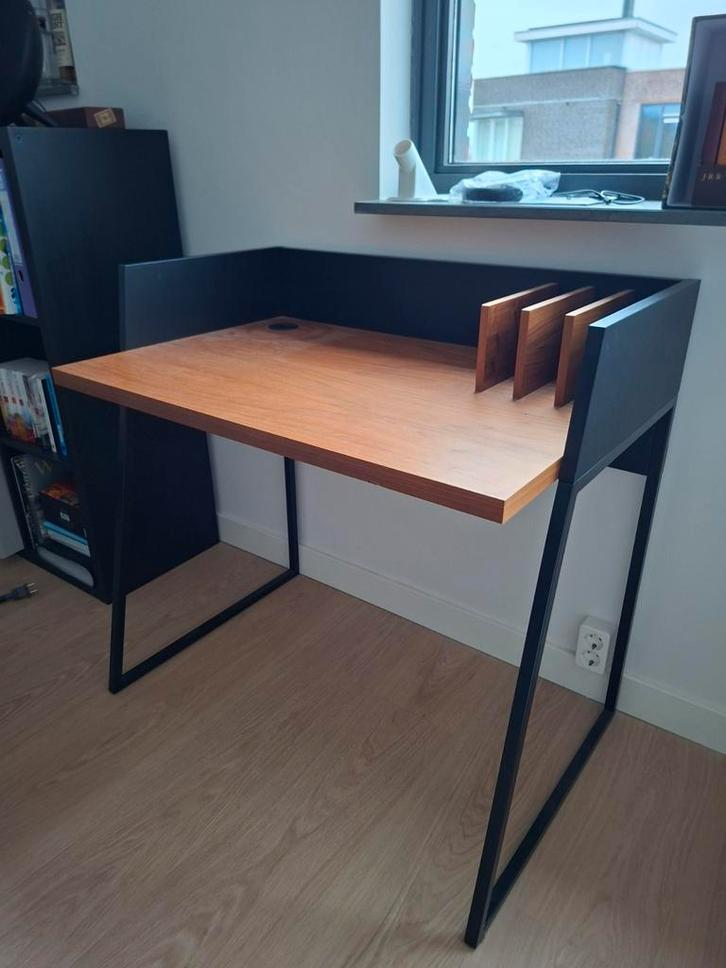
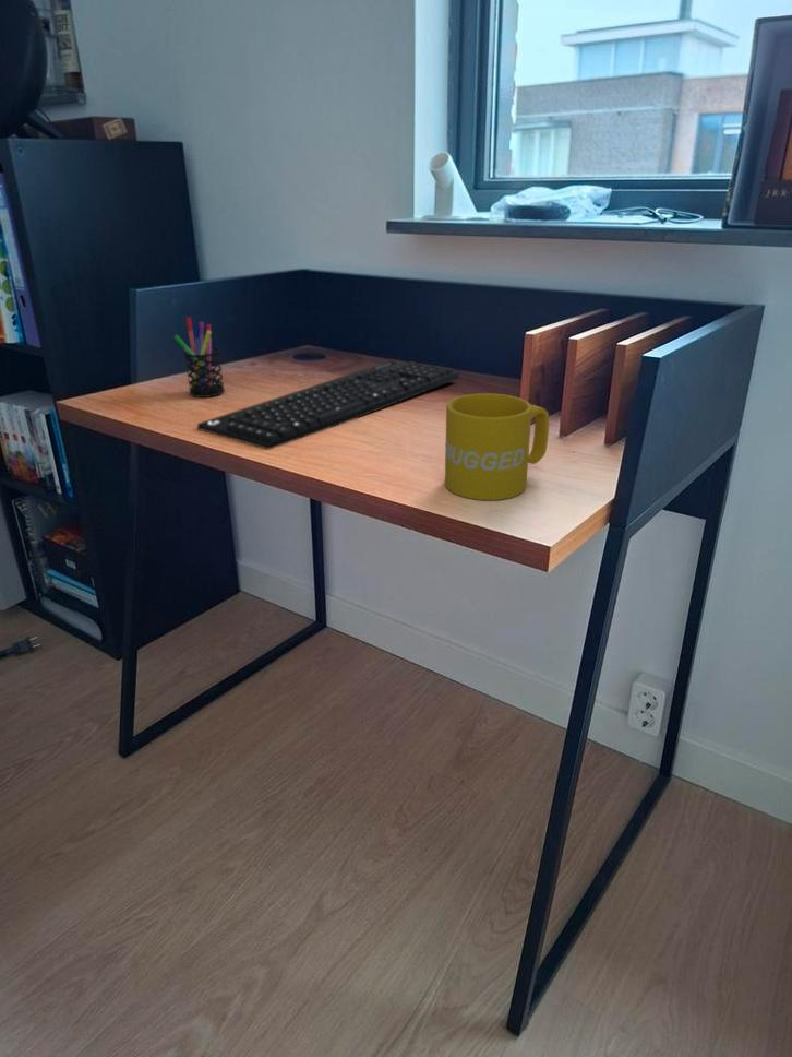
+ keyboard [196,359,460,451]
+ mug [444,392,550,501]
+ pen holder [173,316,226,399]
